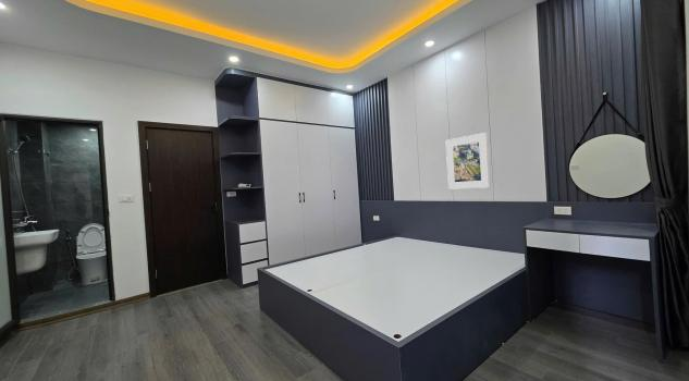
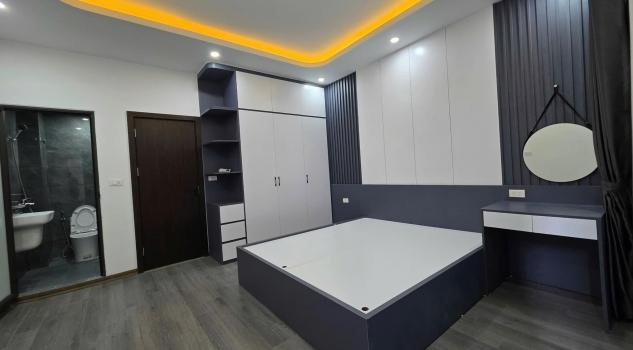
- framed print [445,132,491,190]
